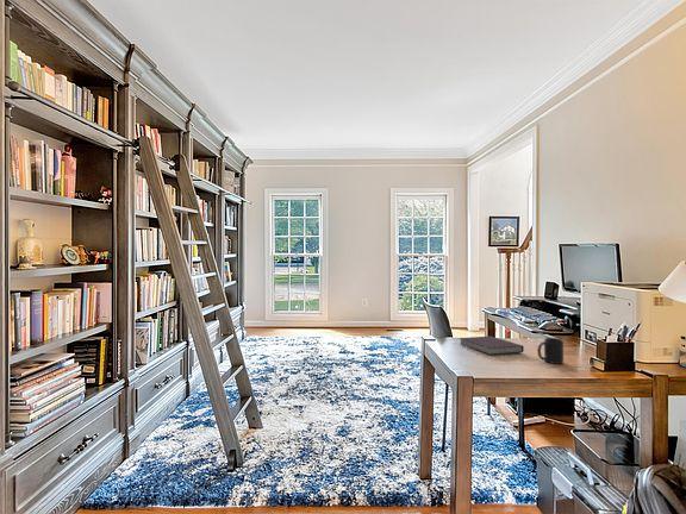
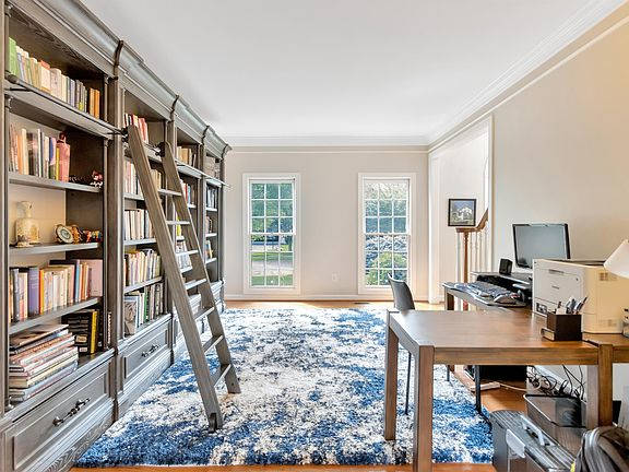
- notebook [459,334,525,356]
- mug [536,337,565,365]
